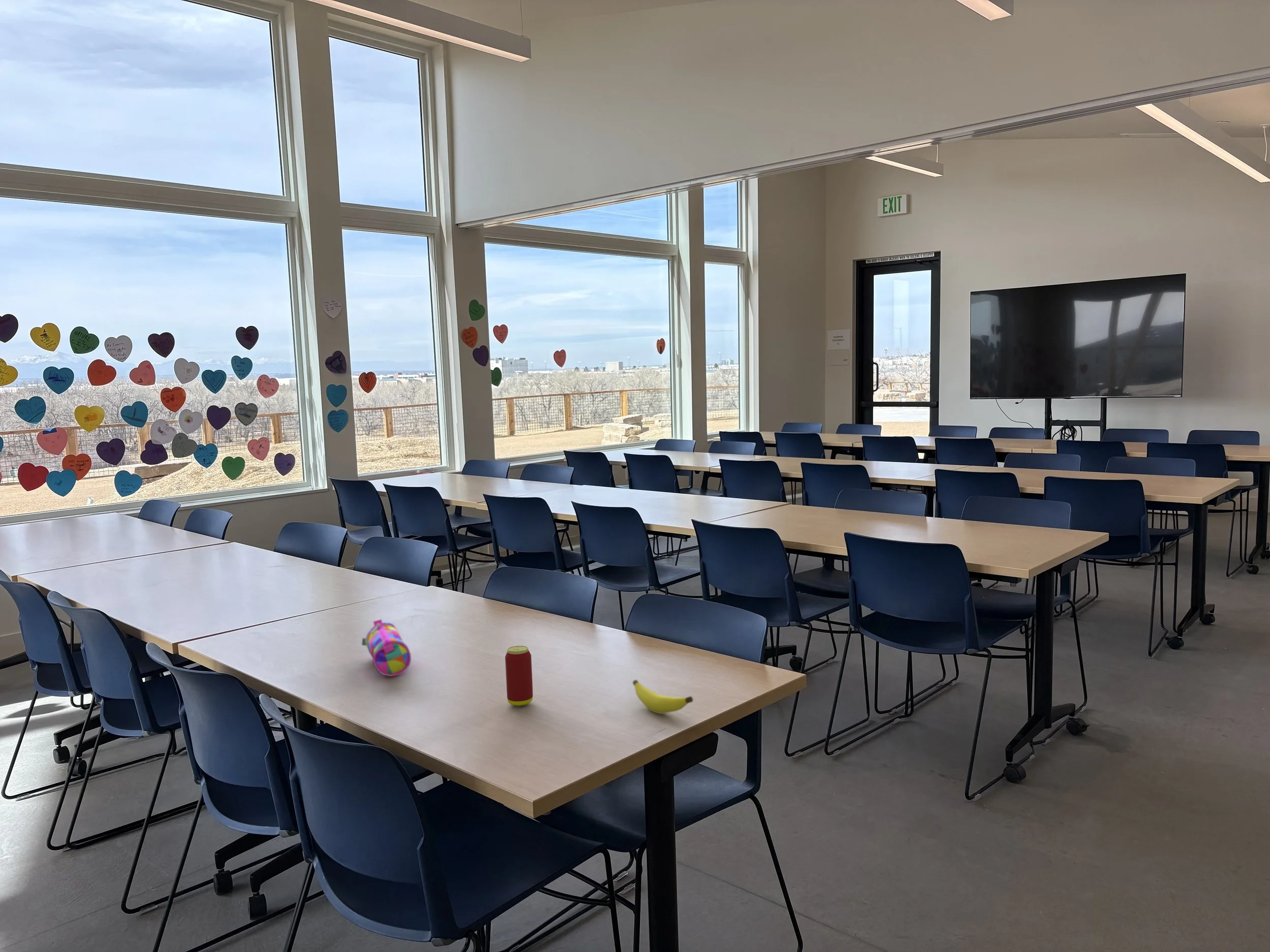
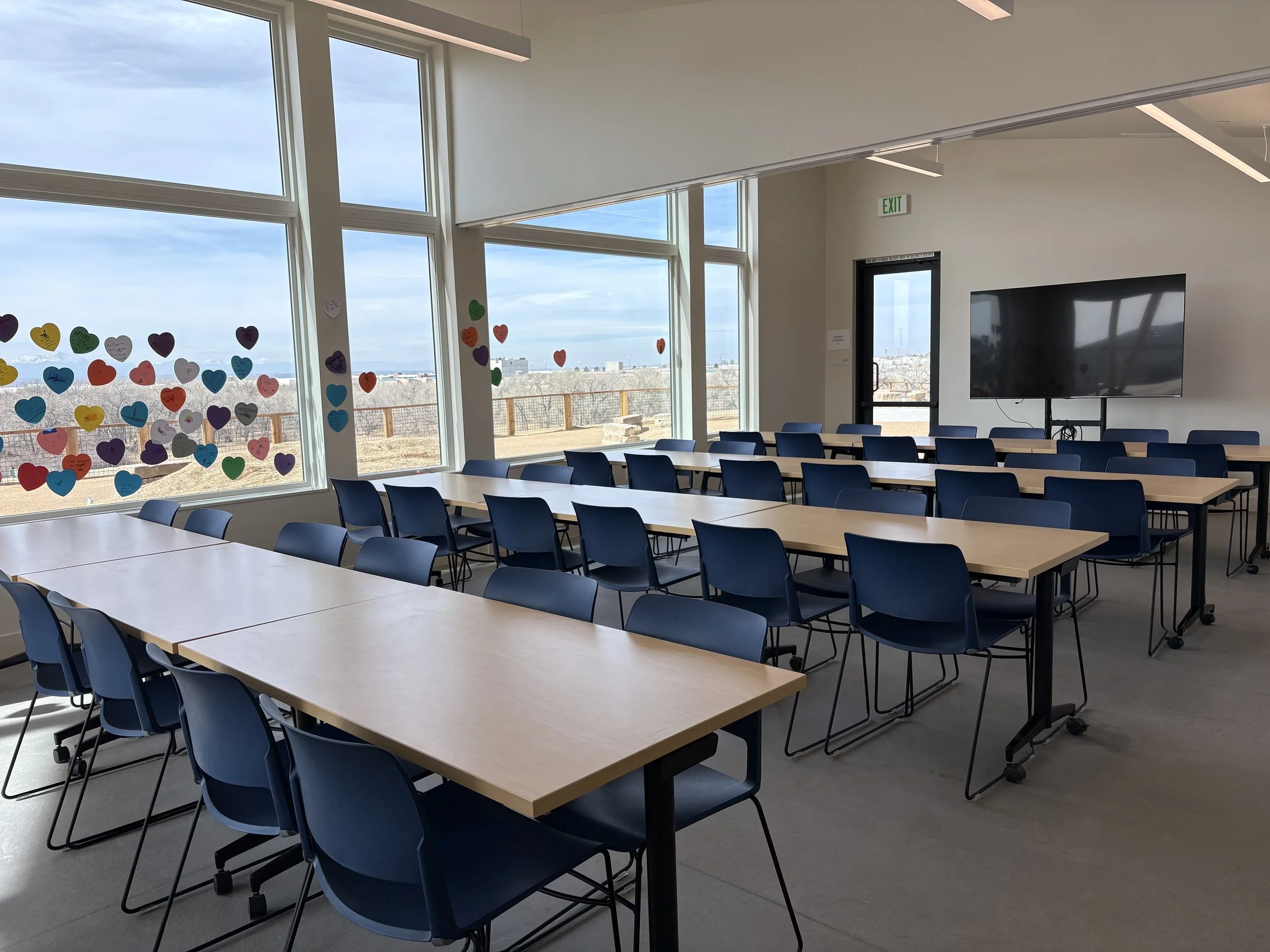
- pencil case [361,619,411,677]
- banana [632,679,693,714]
- beverage can [504,645,533,706]
